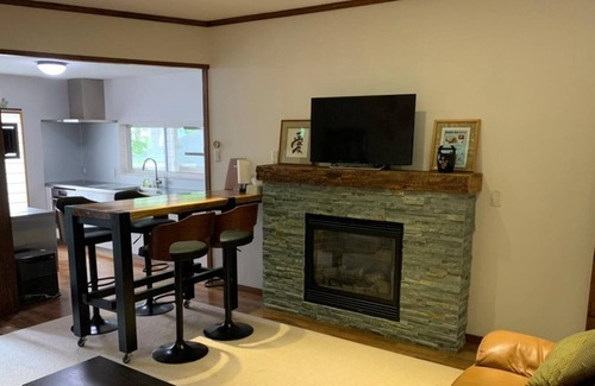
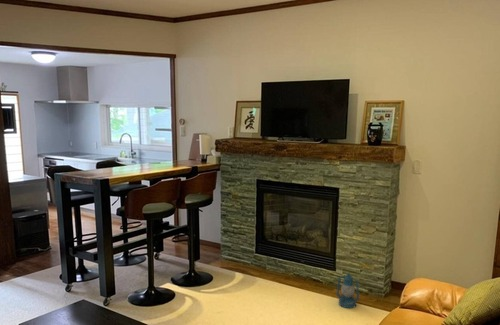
+ lantern [336,271,360,309]
